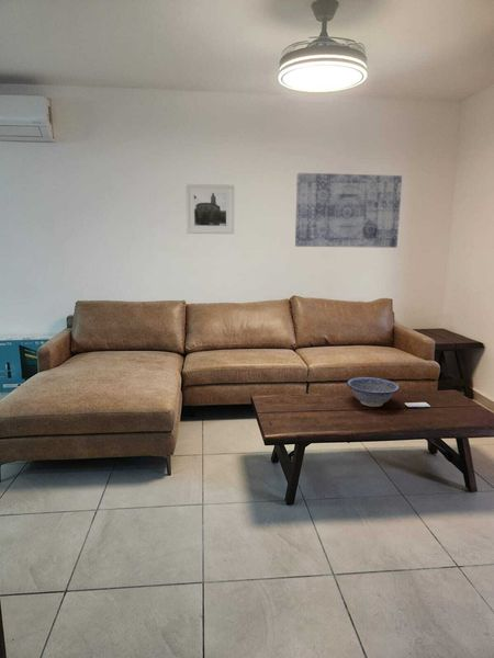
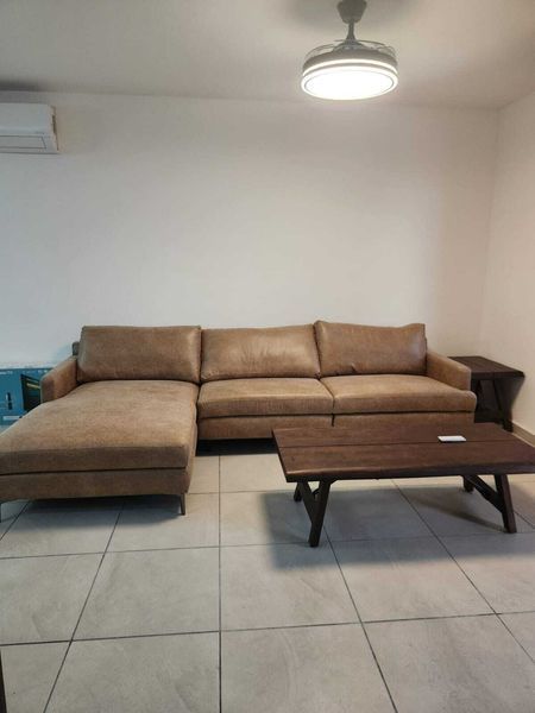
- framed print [184,183,235,235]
- decorative bowl [346,376,401,408]
- wall art [294,172,403,249]
